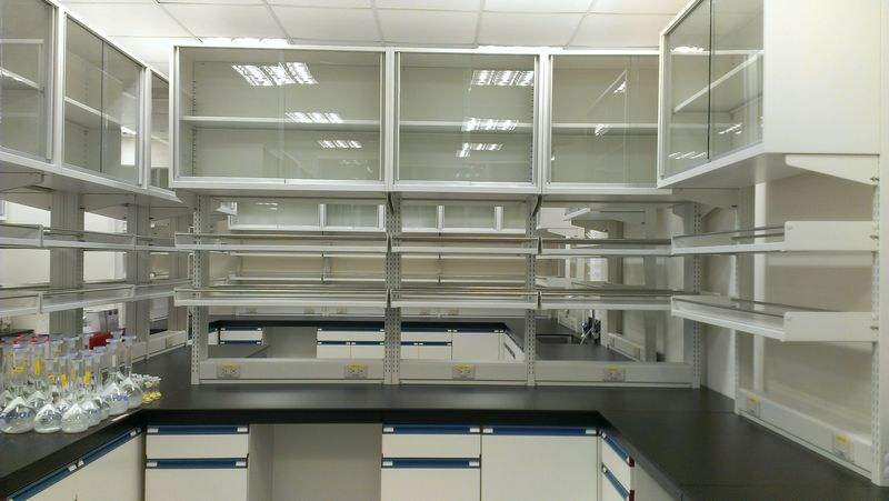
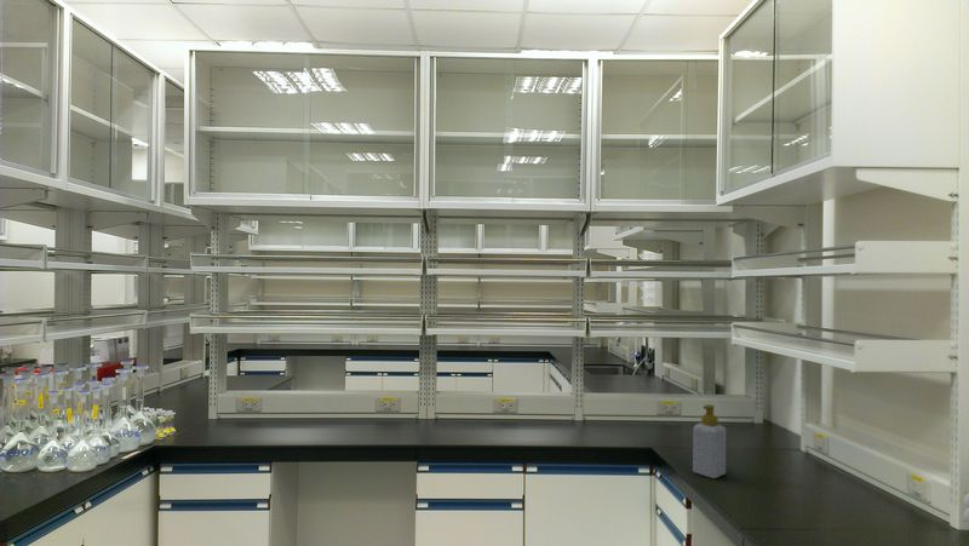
+ soap bottle [692,403,727,479]
